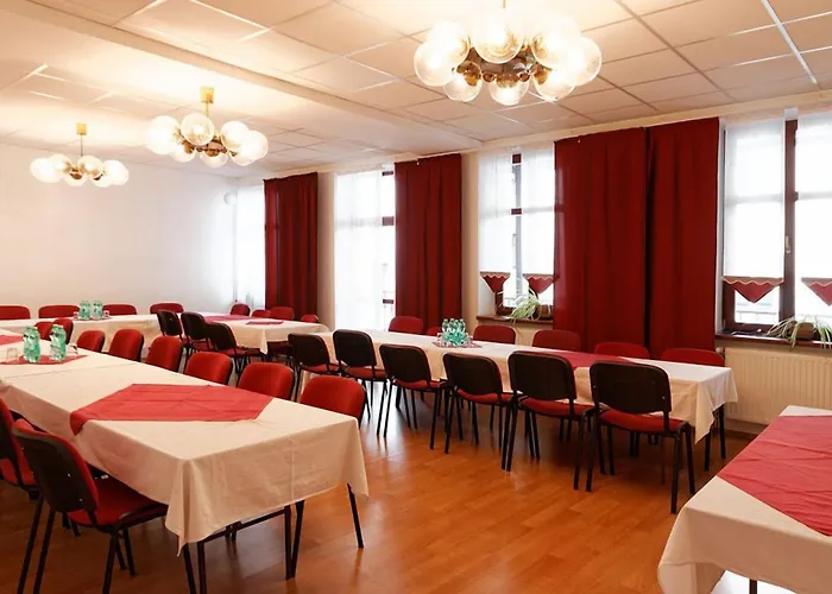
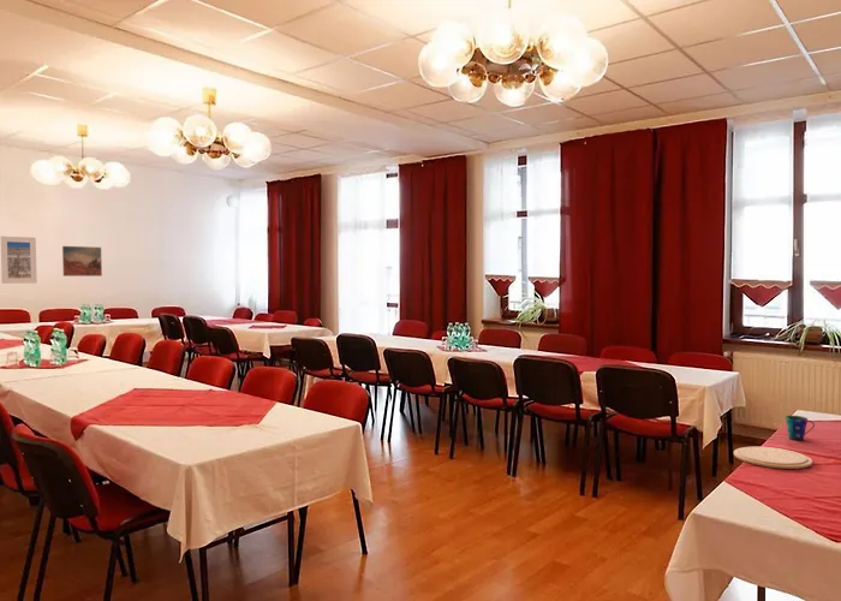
+ cup [785,415,816,441]
+ plate [733,446,813,470]
+ wall art [61,245,103,278]
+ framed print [0,236,38,285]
